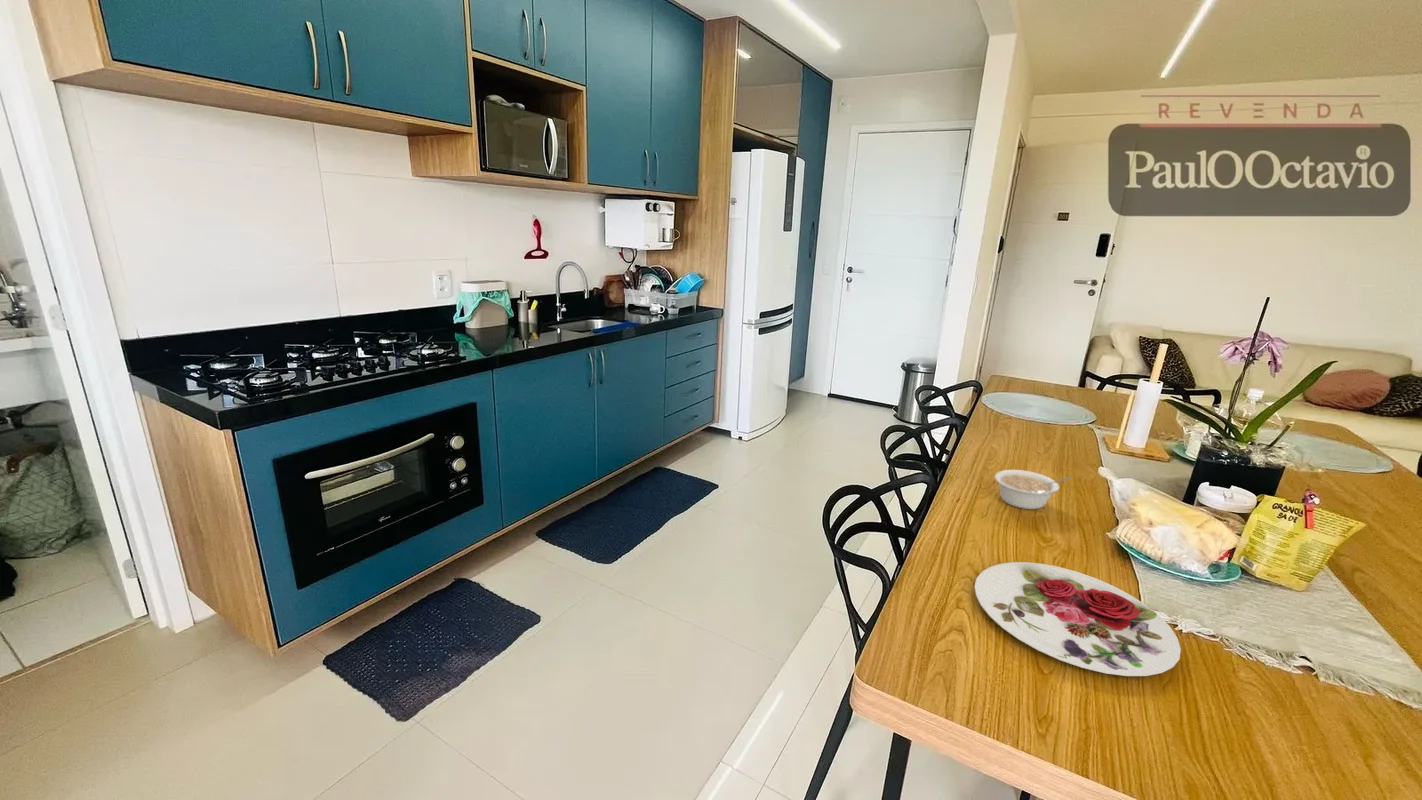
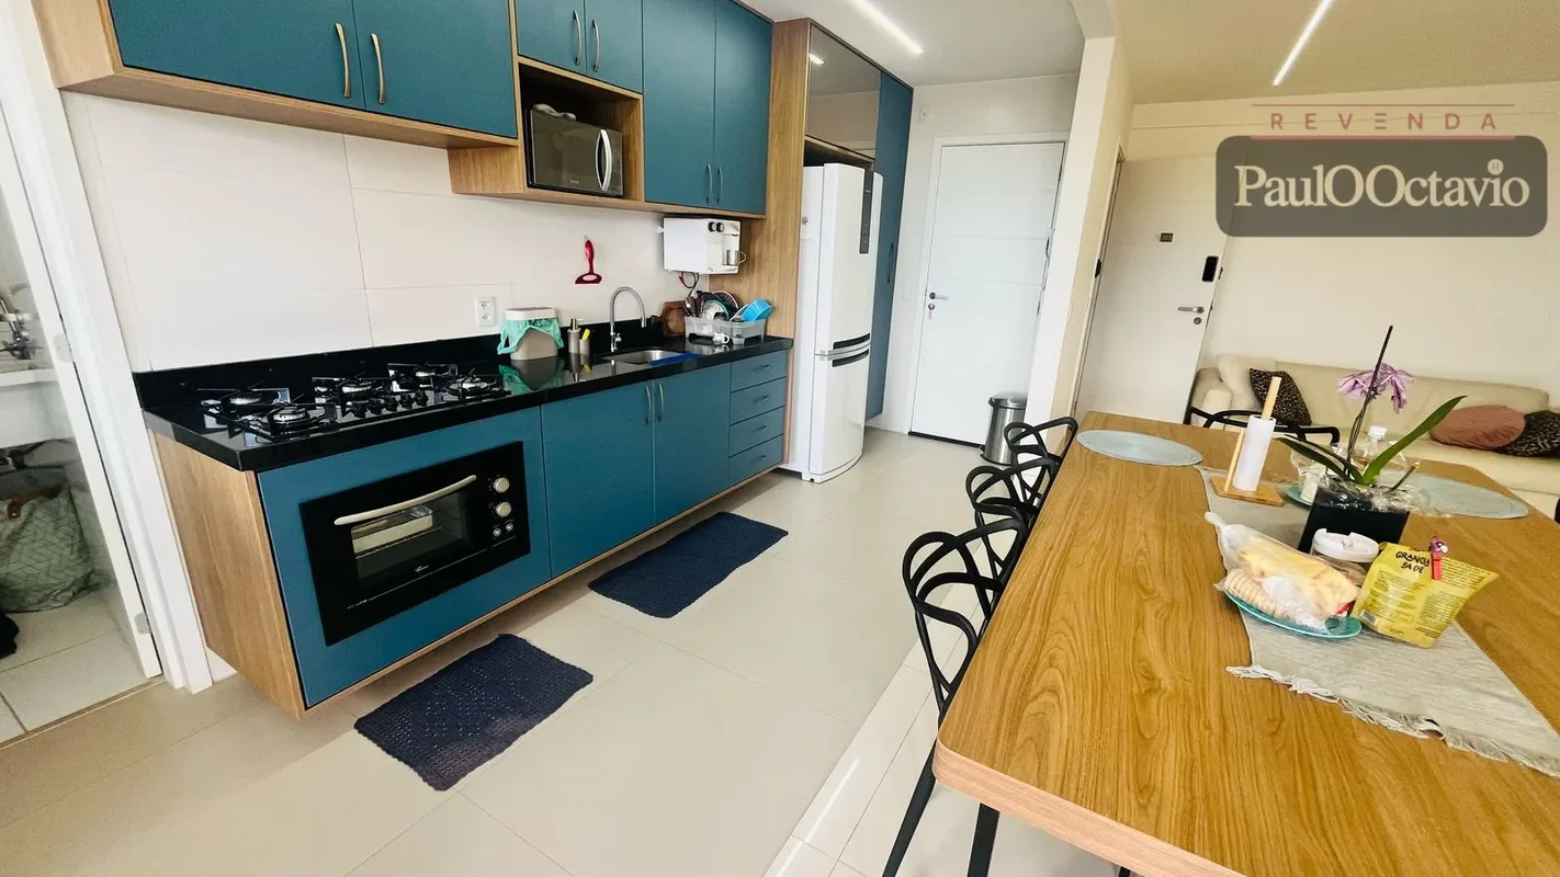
- plate [973,561,1182,677]
- legume [994,469,1071,510]
